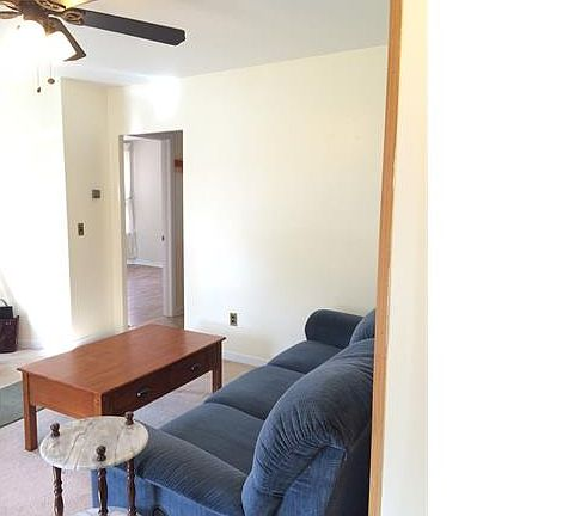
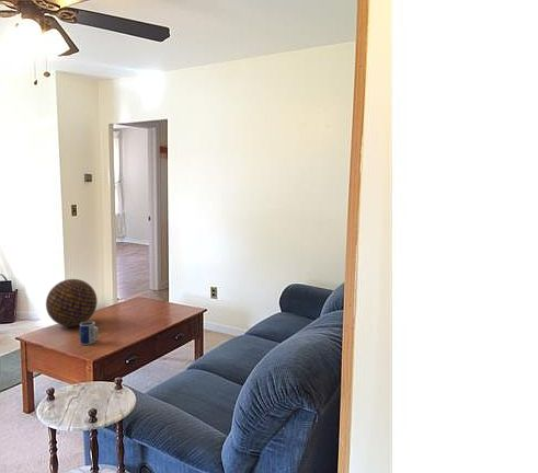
+ decorative orb [45,278,99,327]
+ mug [79,320,100,346]
